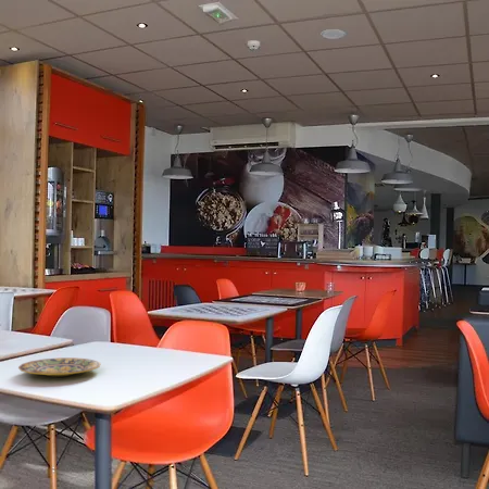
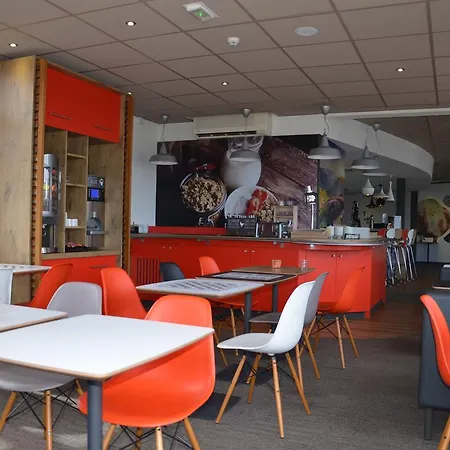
- plate [17,356,102,377]
